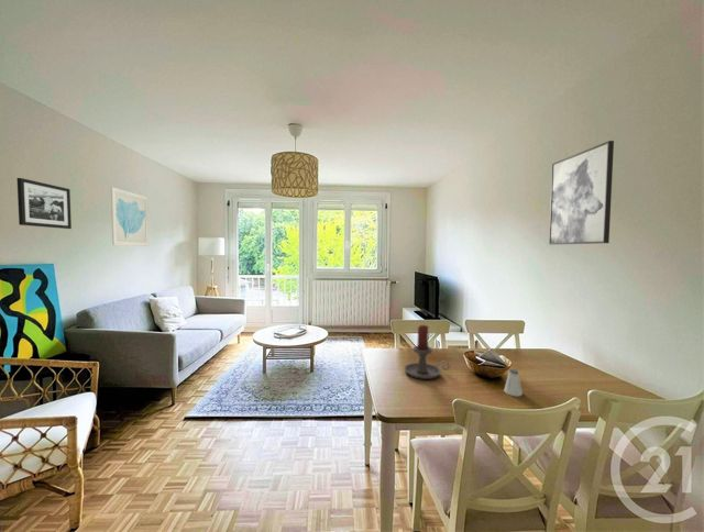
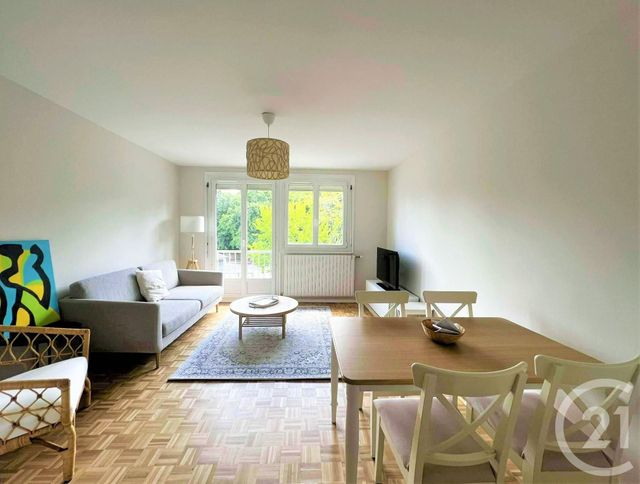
- wall art [110,186,150,247]
- candle holder [404,324,451,380]
- wall art [548,140,615,246]
- picture frame [16,177,73,230]
- saltshaker [503,368,524,398]
